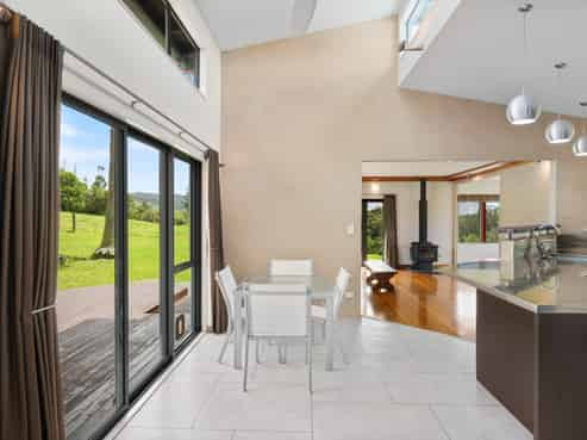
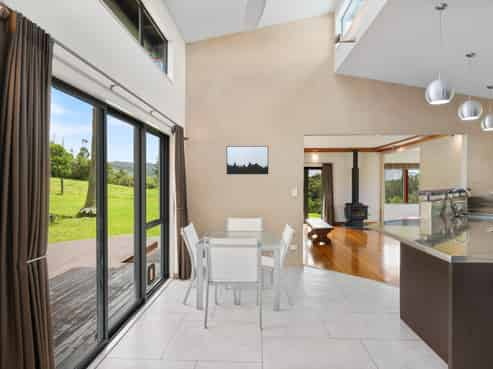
+ wall art [226,145,269,175]
